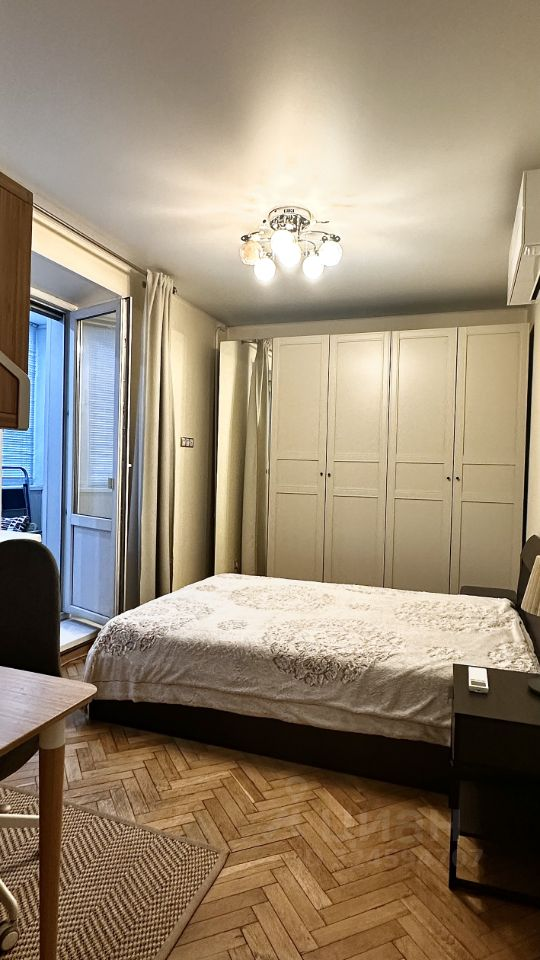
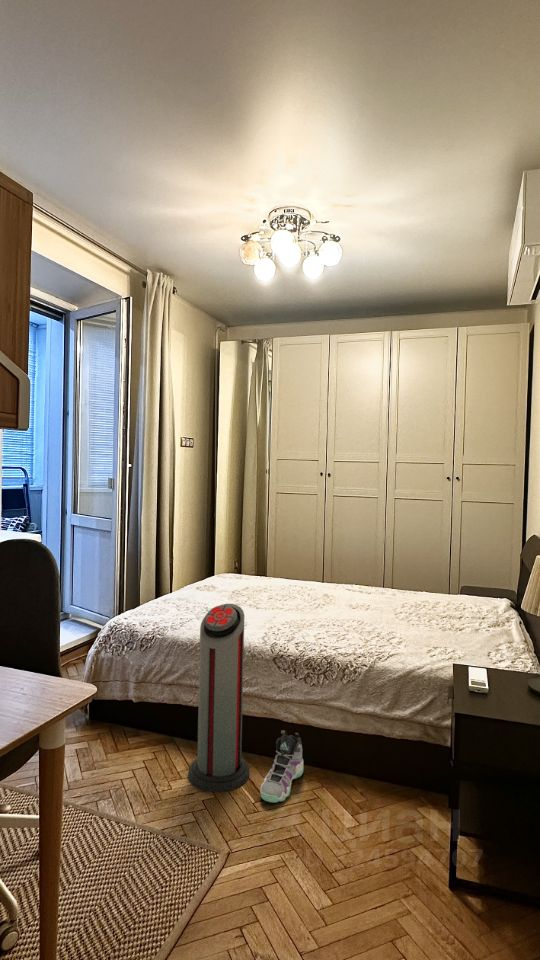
+ air purifier [188,603,250,793]
+ sneaker [259,730,304,804]
